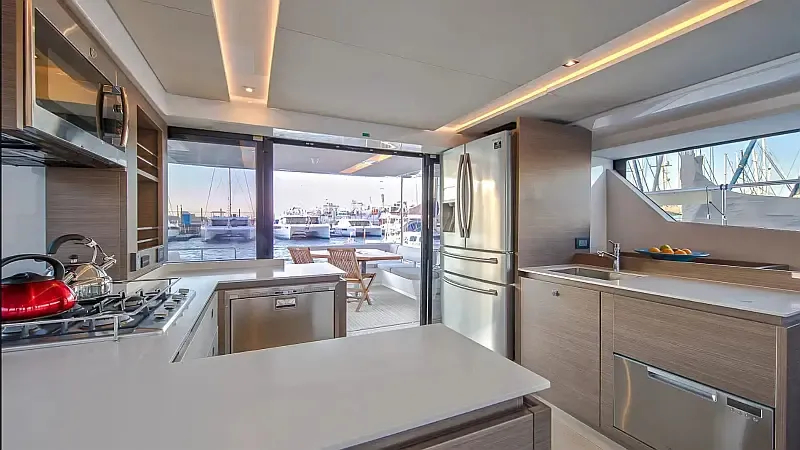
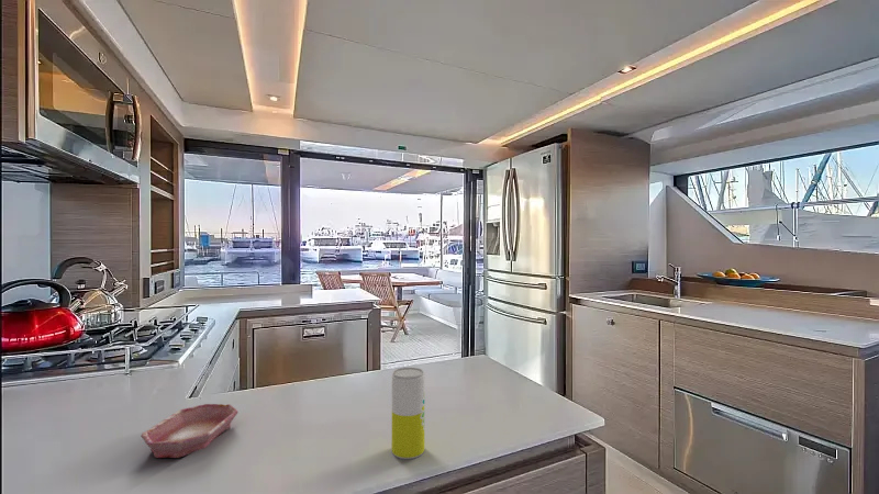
+ bowl [141,403,240,459]
+ beverage can [391,367,425,460]
